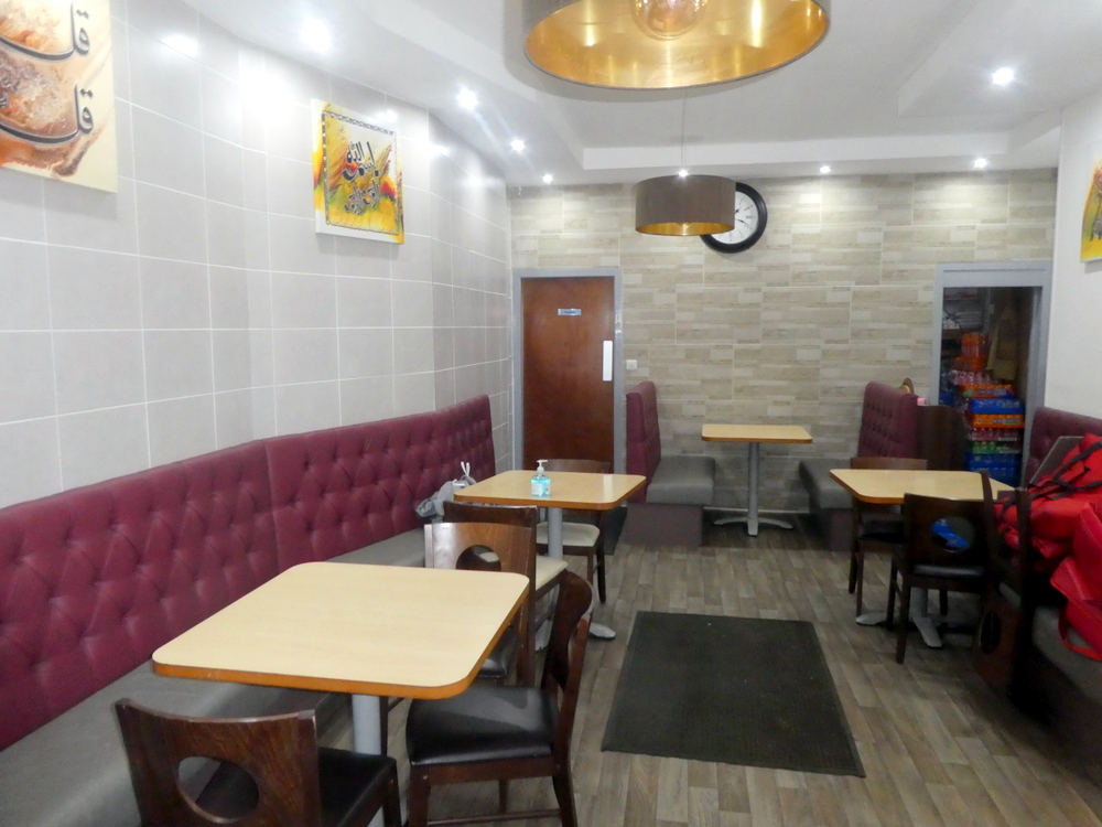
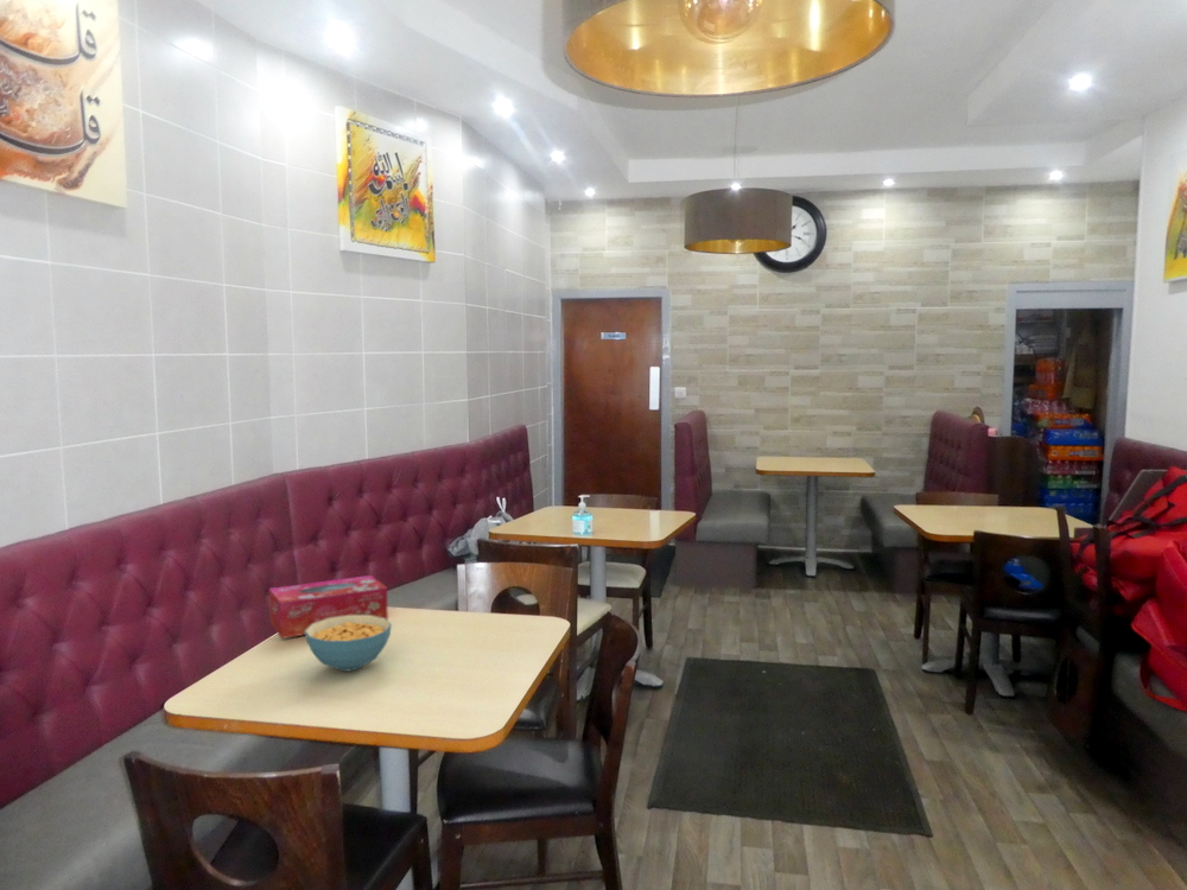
+ tissue box [268,574,389,640]
+ cereal bowl [304,615,393,672]
